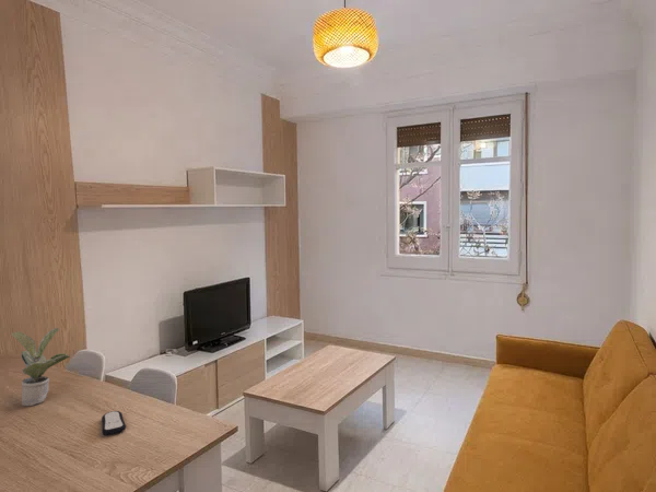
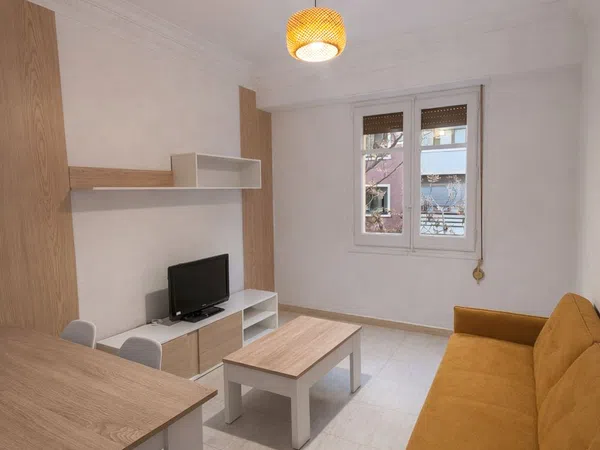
- remote control [101,410,127,436]
- potted plant [10,327,71,407]
